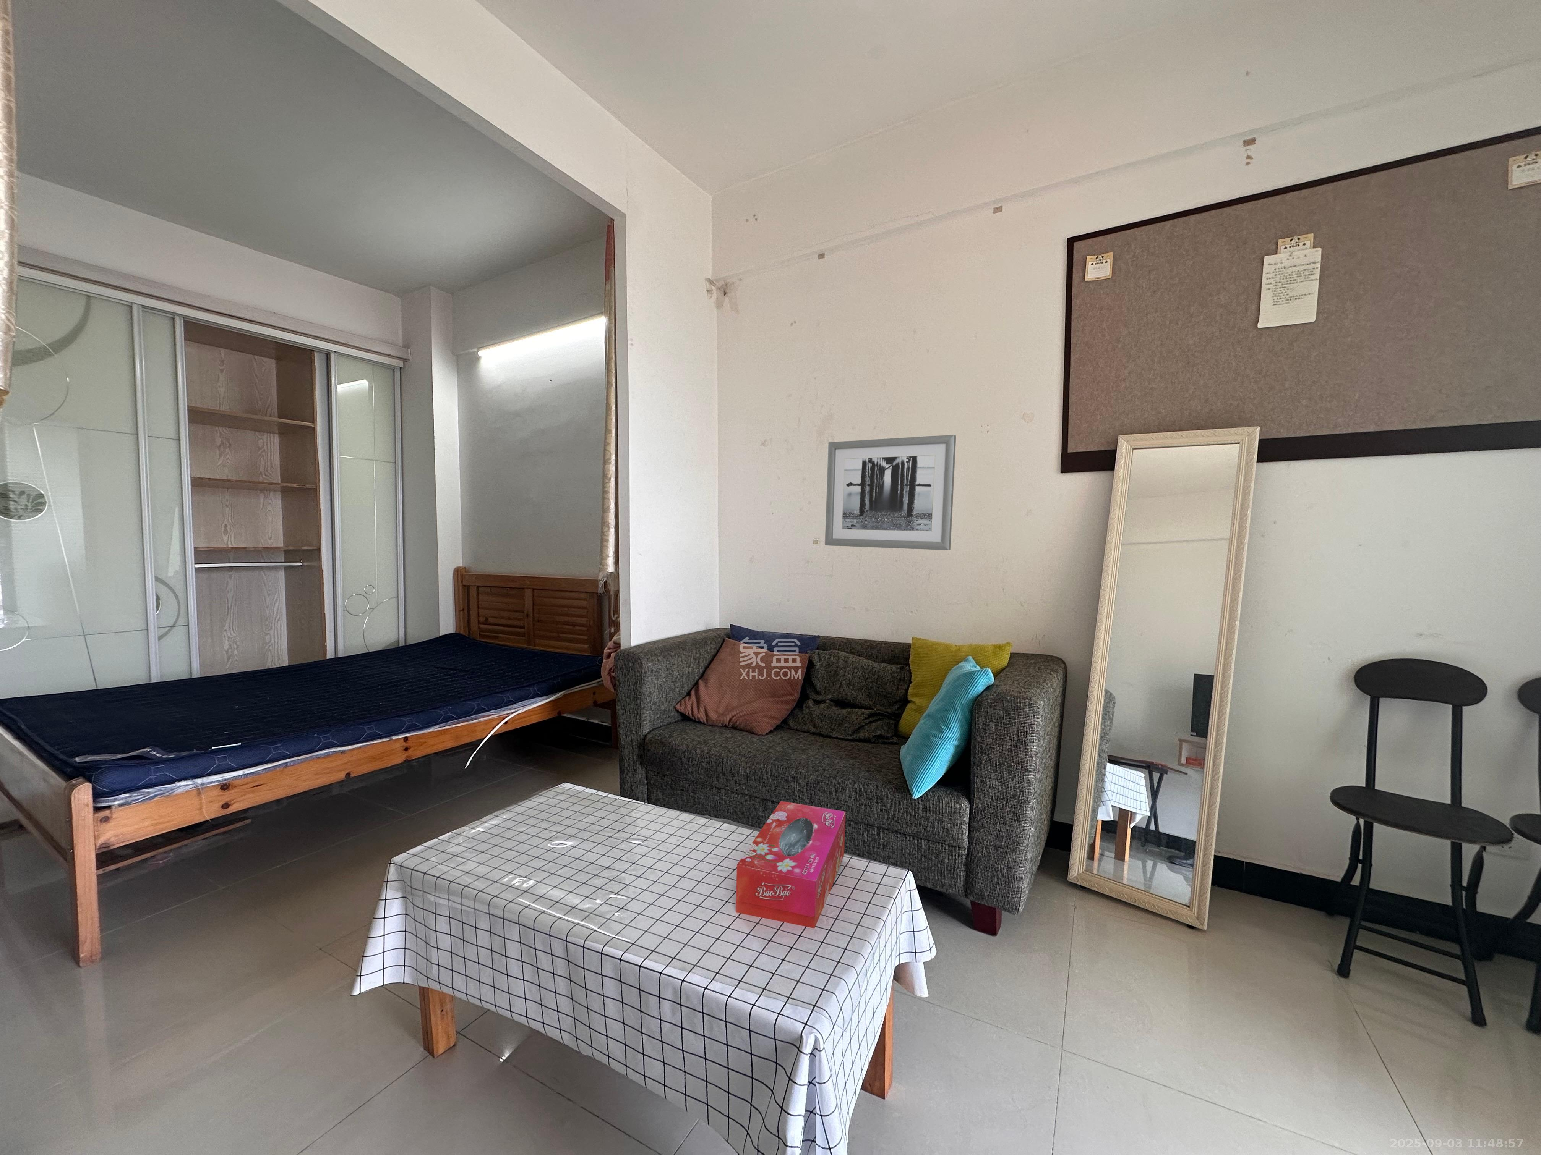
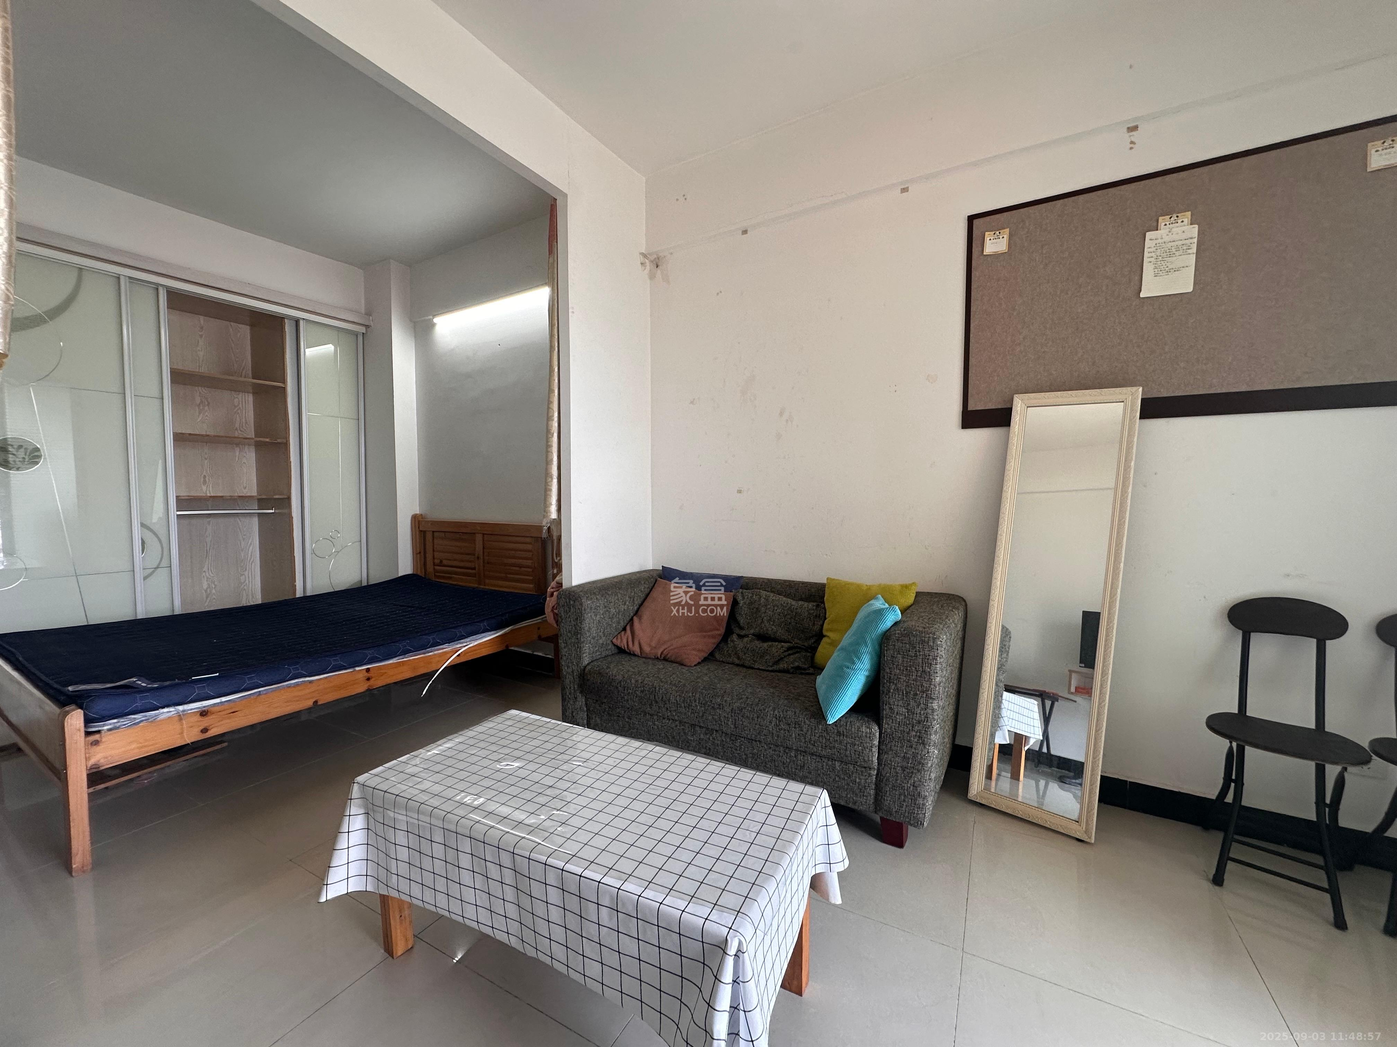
- wall art [824,434,956,551]
- tissue box [735,801,846,928]
